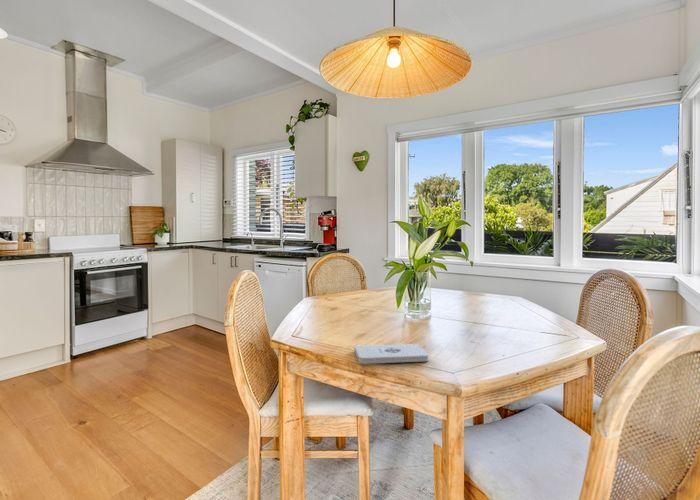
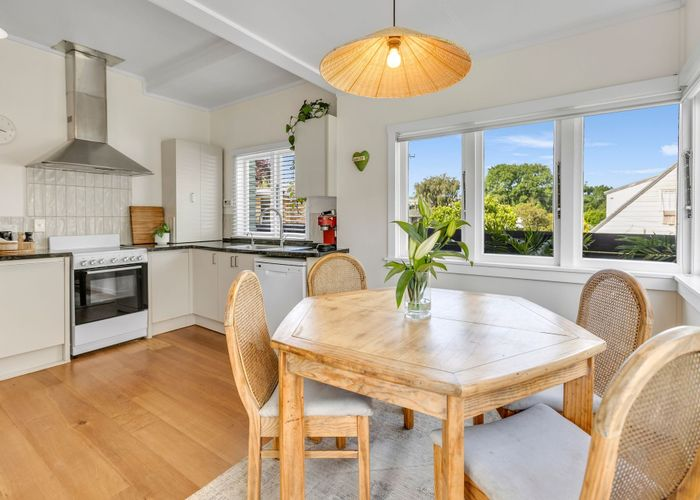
- notepad [353,343,430,365]
